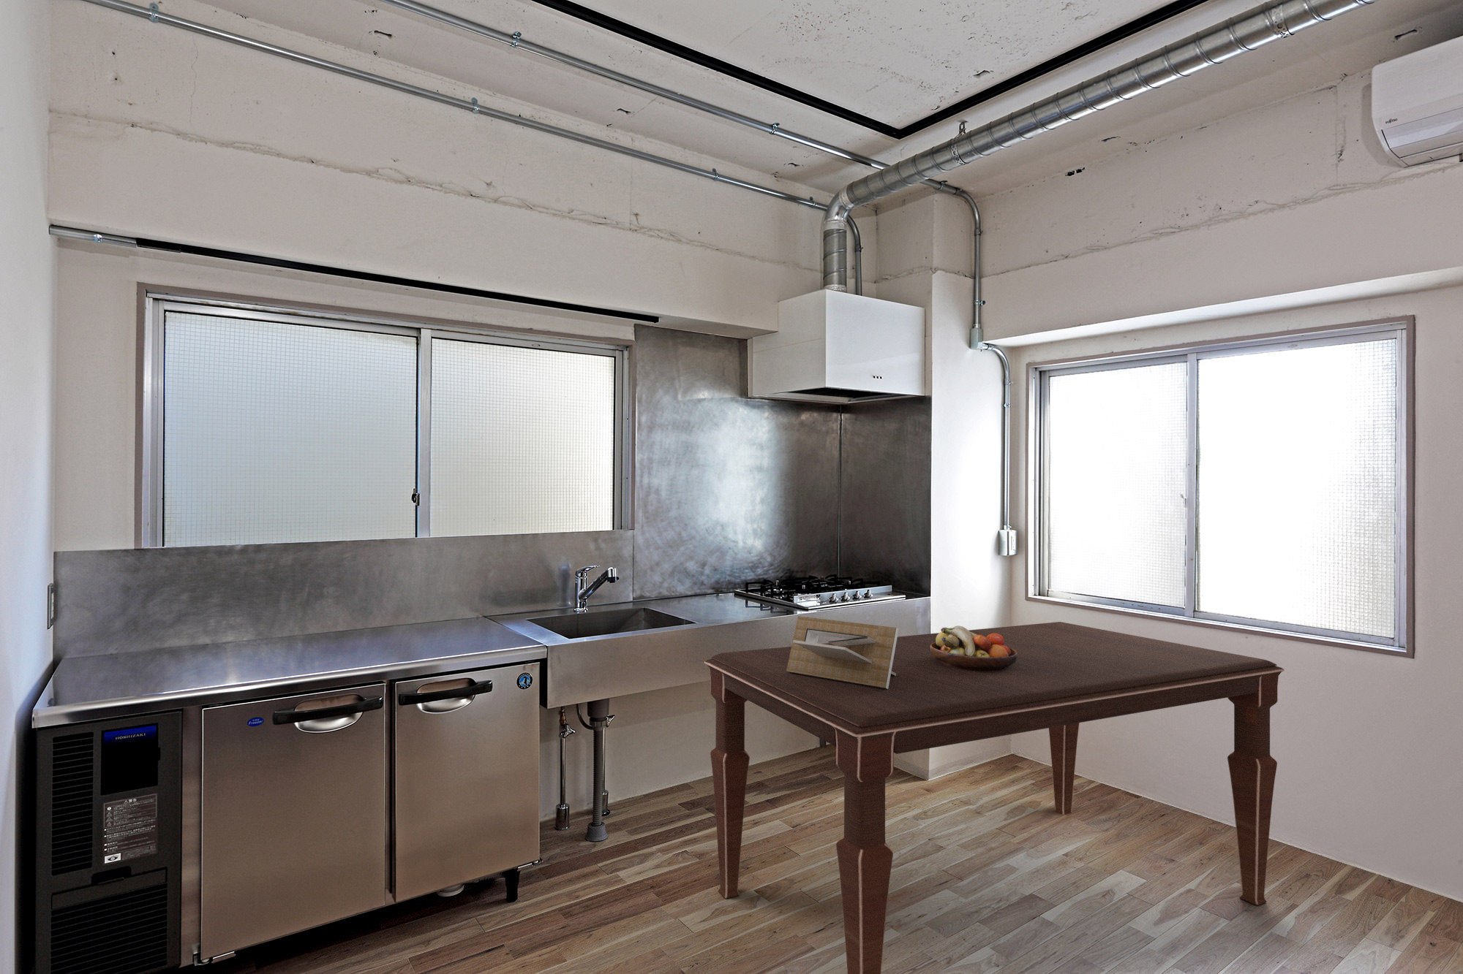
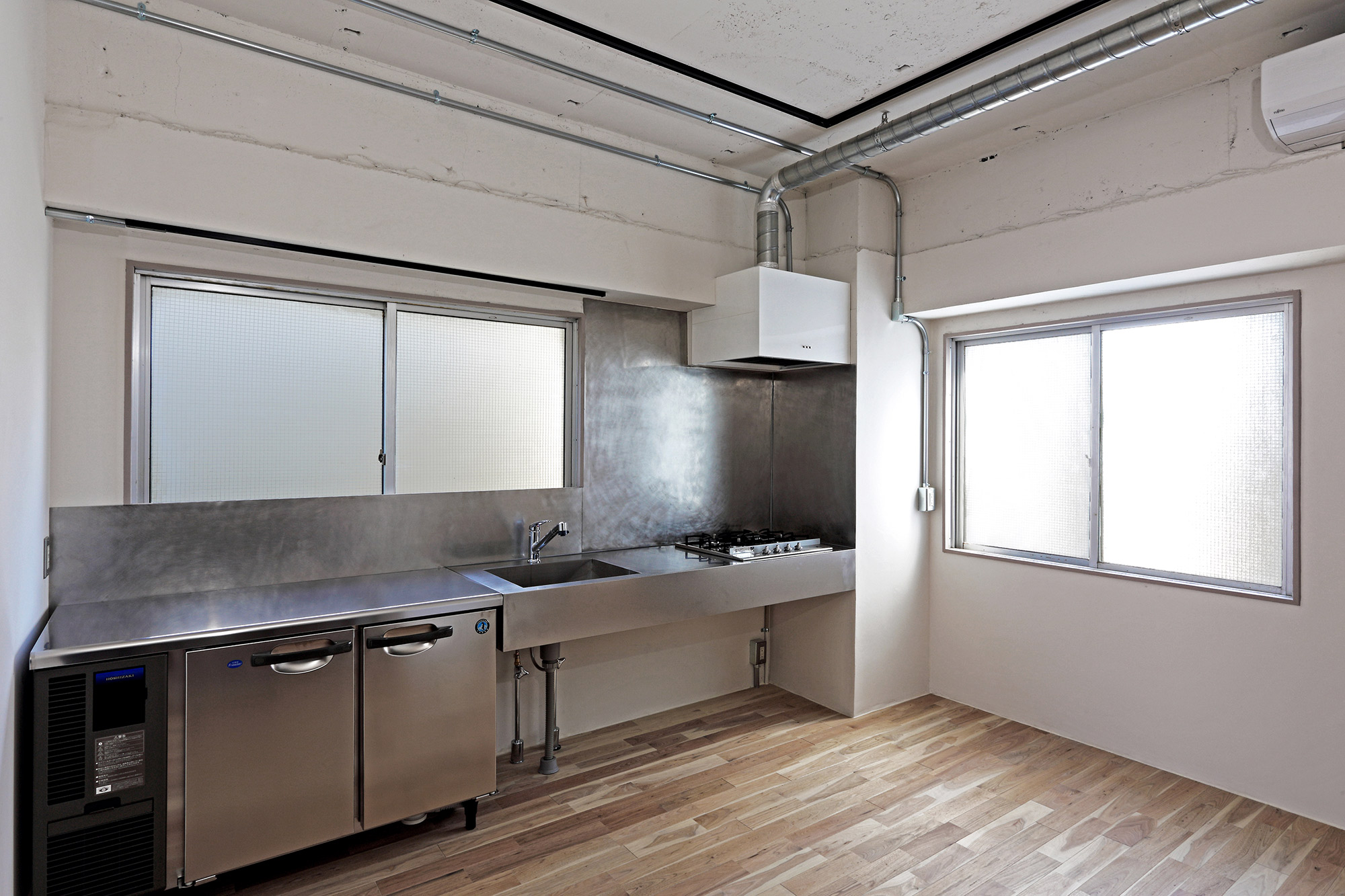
- architectural model [786,615,900,689]
- dining table [704,621,1286,974]
- fruit bowl [930,625,1017,671]
